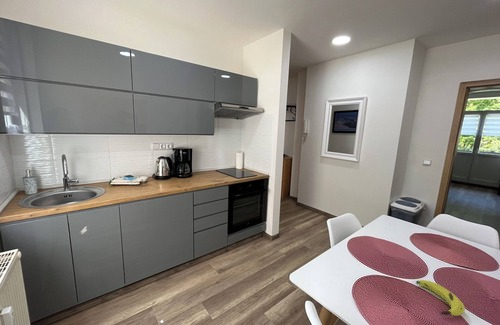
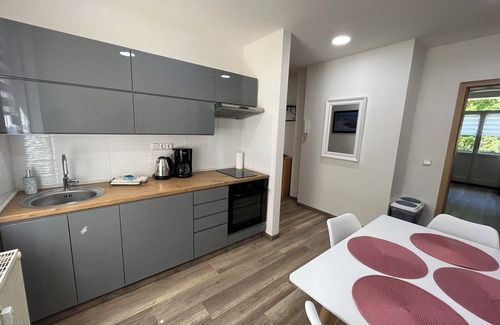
- banana [415,279,466,317]
